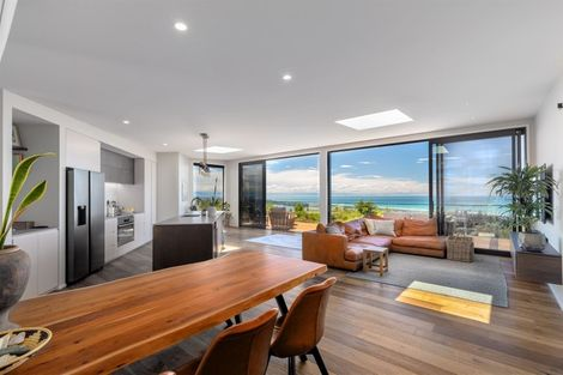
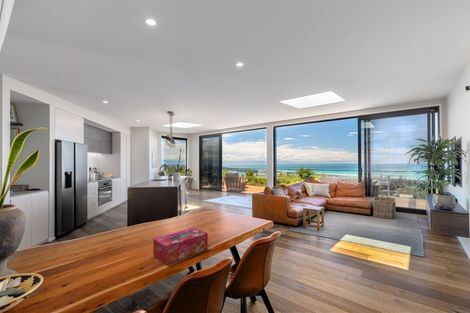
+ tissue box [152,227,209,265]
